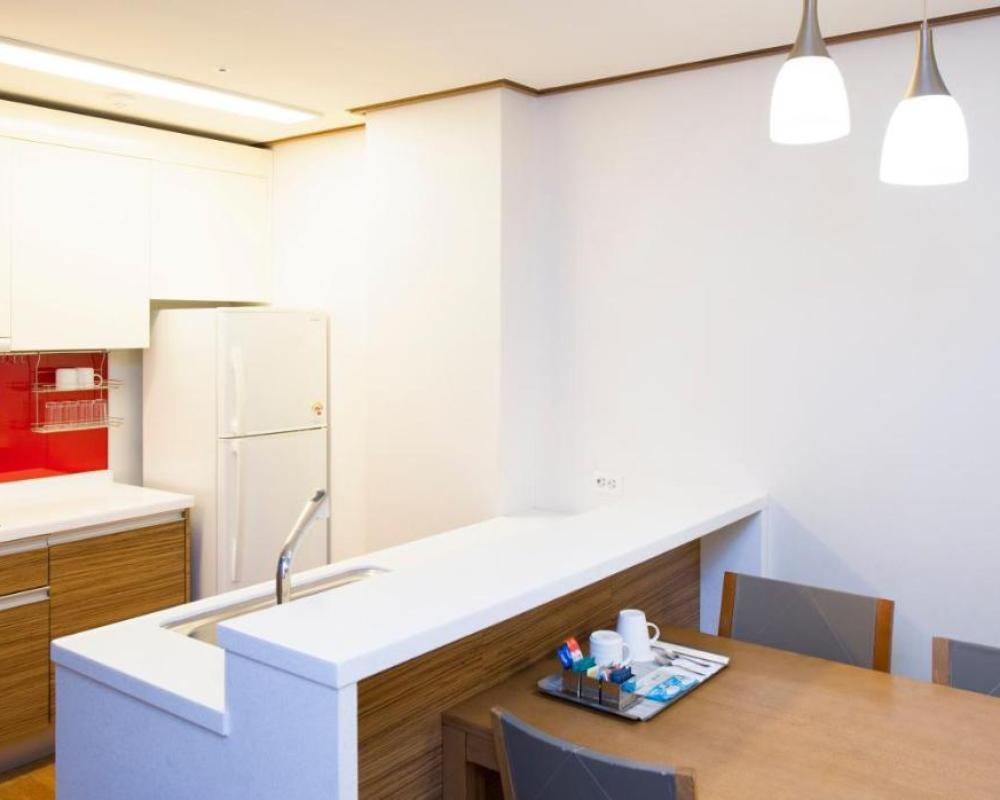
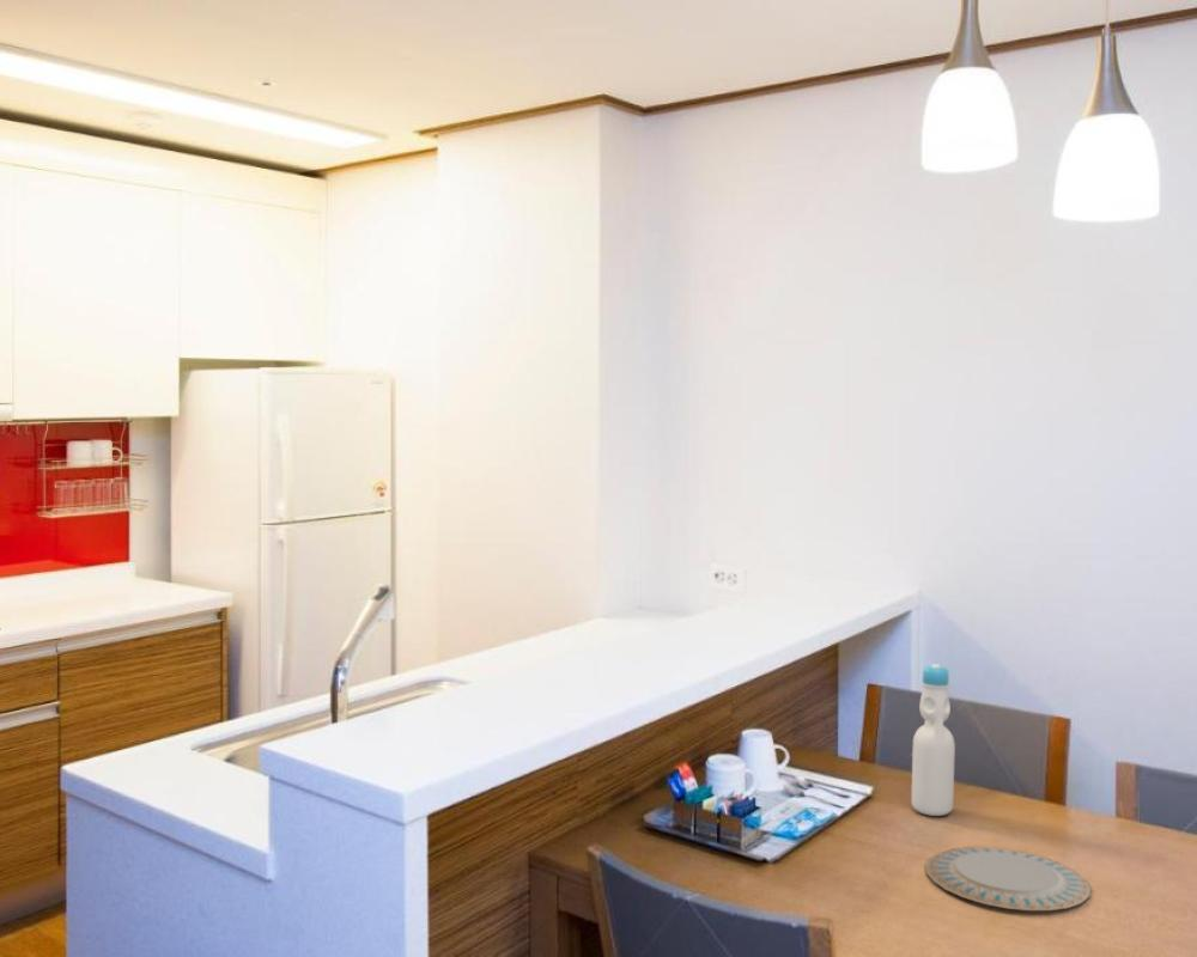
+ chinaware [924,846,1092,912]
+ bottle [910,663,956,817]
